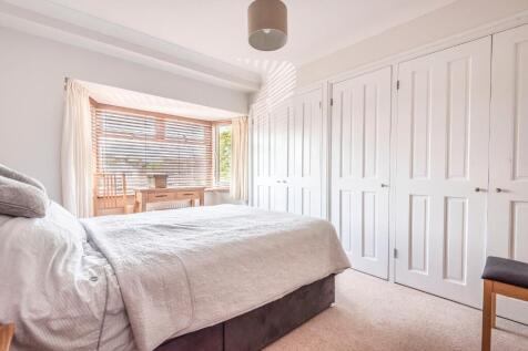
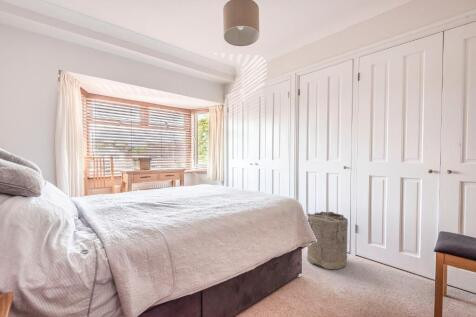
+ laundry hamper [306,211,349,270]
